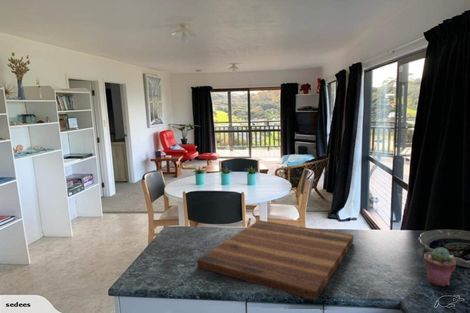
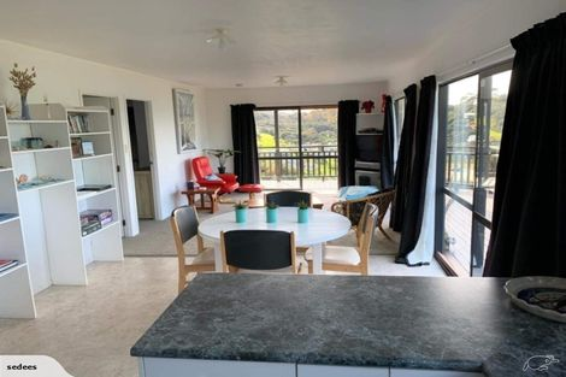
- potted succulent [423,247,457,287]
- cutting board [196,219,354,302]
